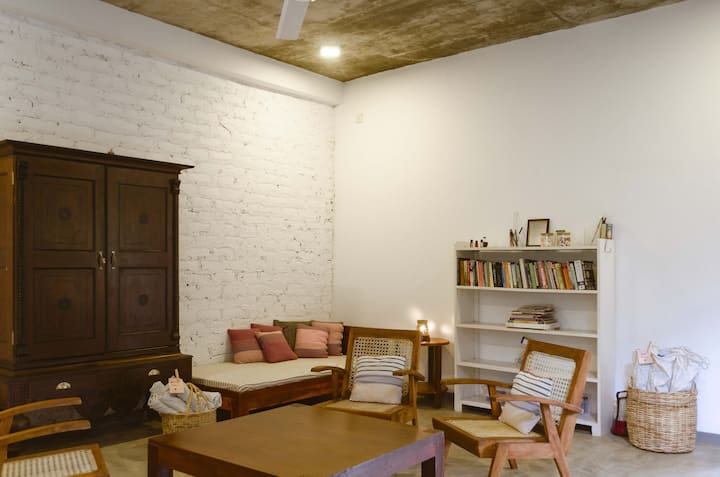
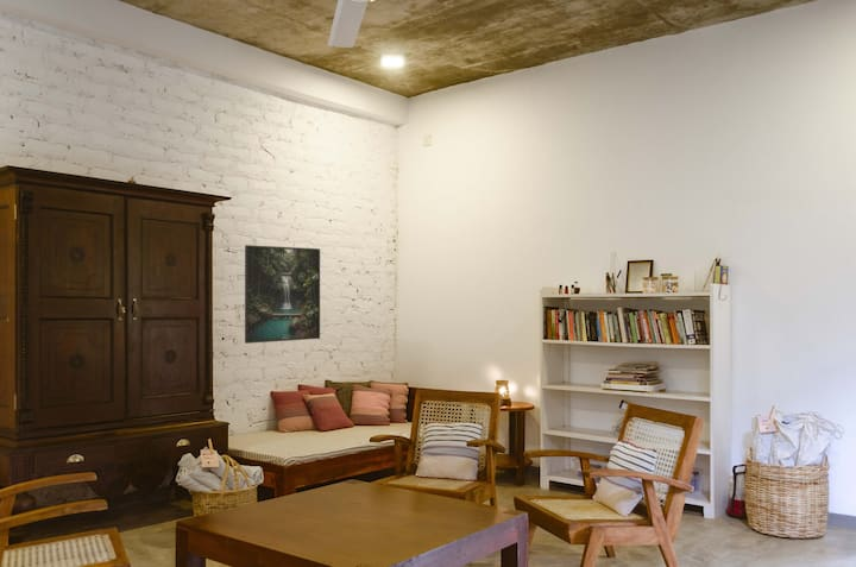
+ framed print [244,244,321,345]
